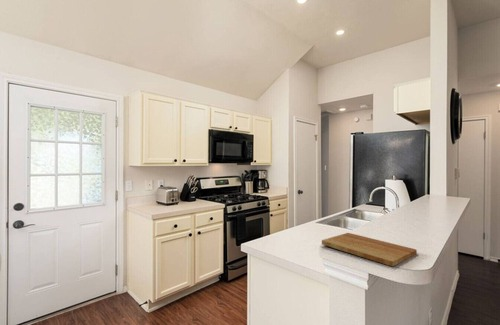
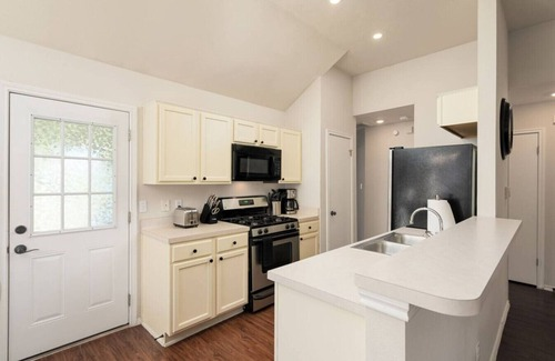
- cutting board [321,232,418,267]
